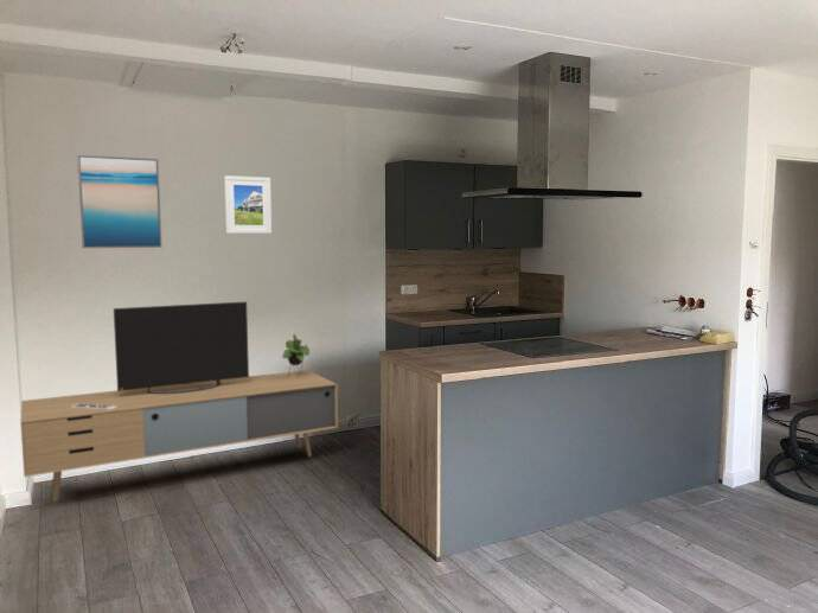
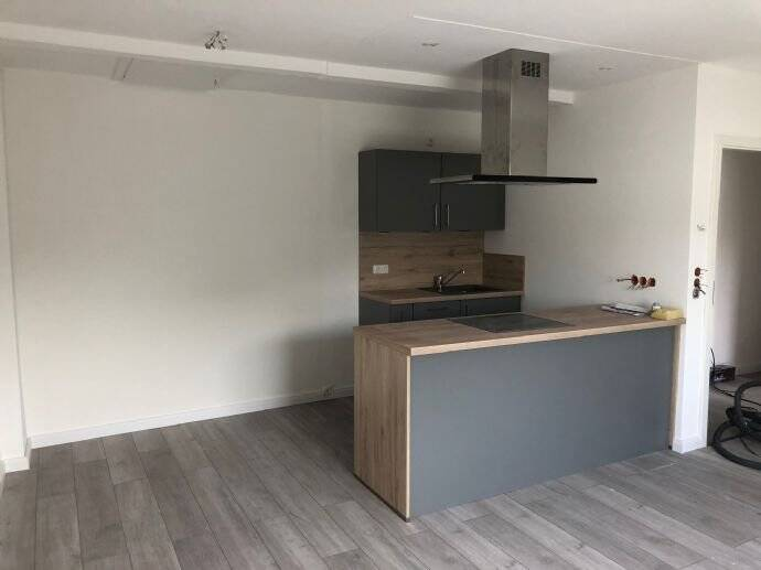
- wall art [76,154,164,249]
- media console [19,300,339,503]
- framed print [223,174,273,235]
